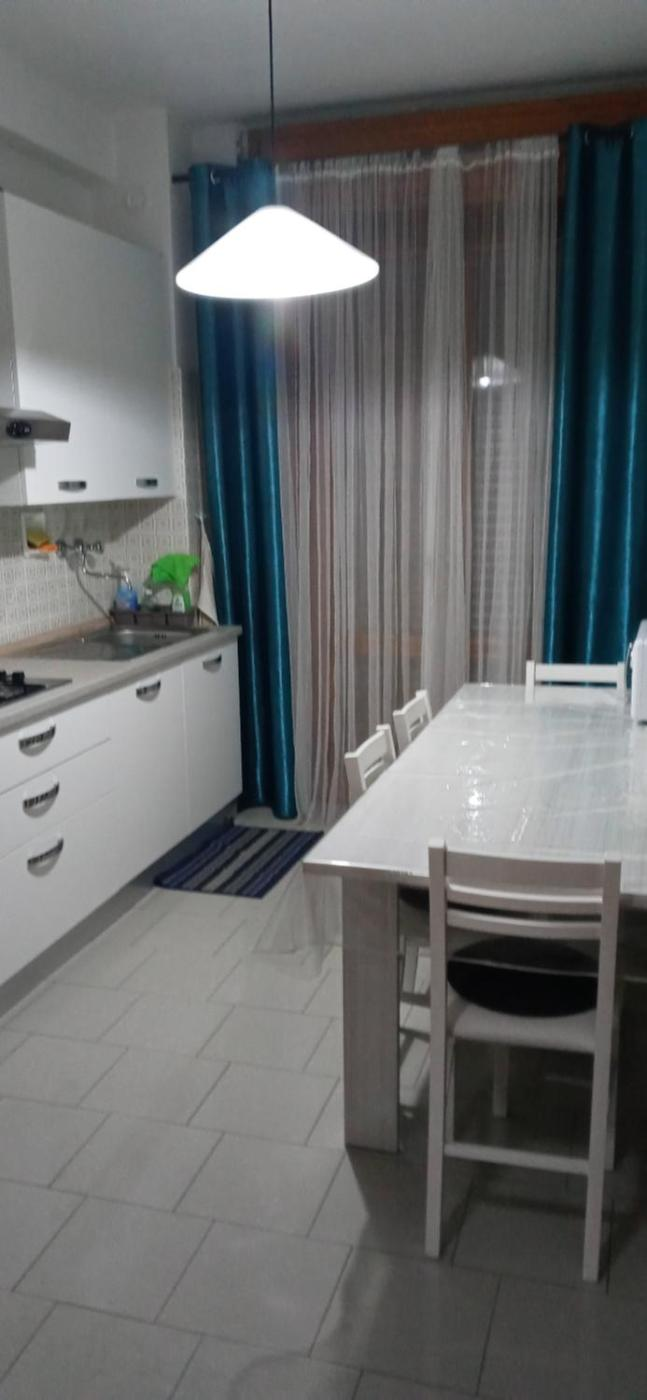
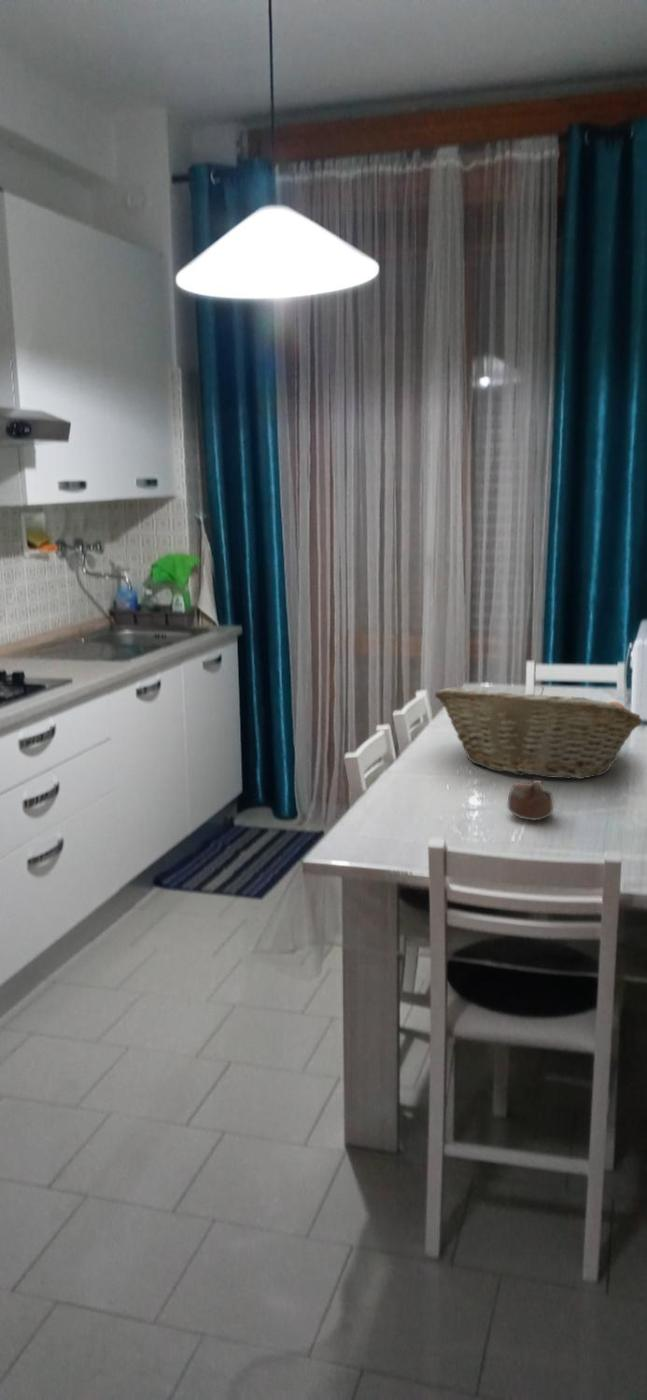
+ cup [507,779,554,822]
+ fruit basket [434,686,644,780]
